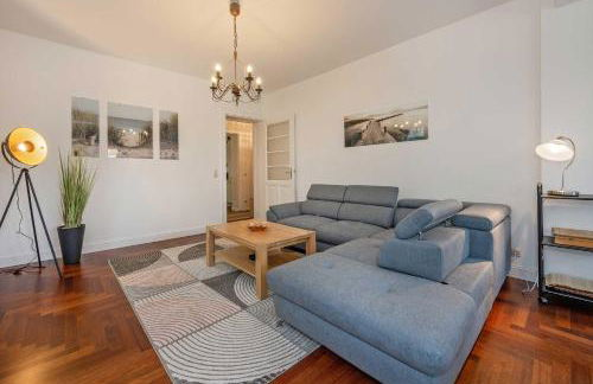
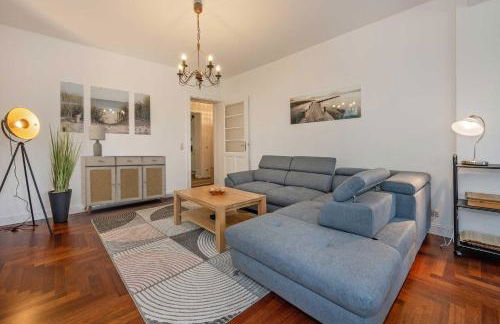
+ lamp [88,125,106,157]
+ sideboard [80,155,167,215]
